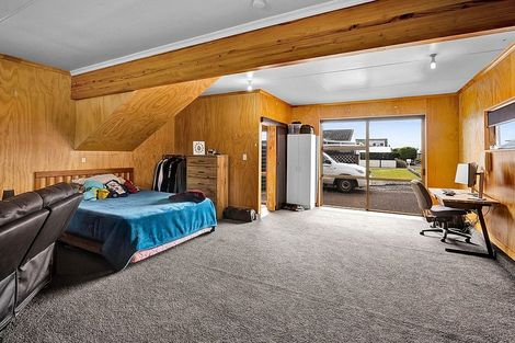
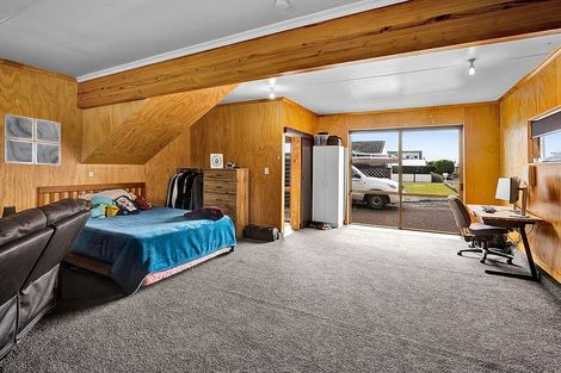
+ wall art [2,112,61,167]
